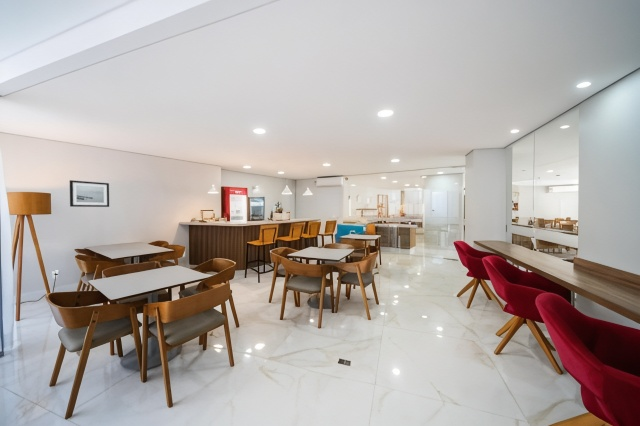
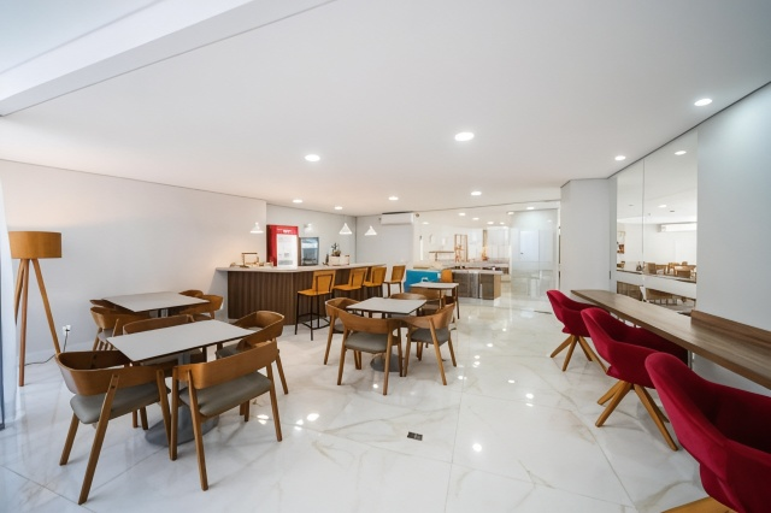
- wall art [69,179,110,208]
